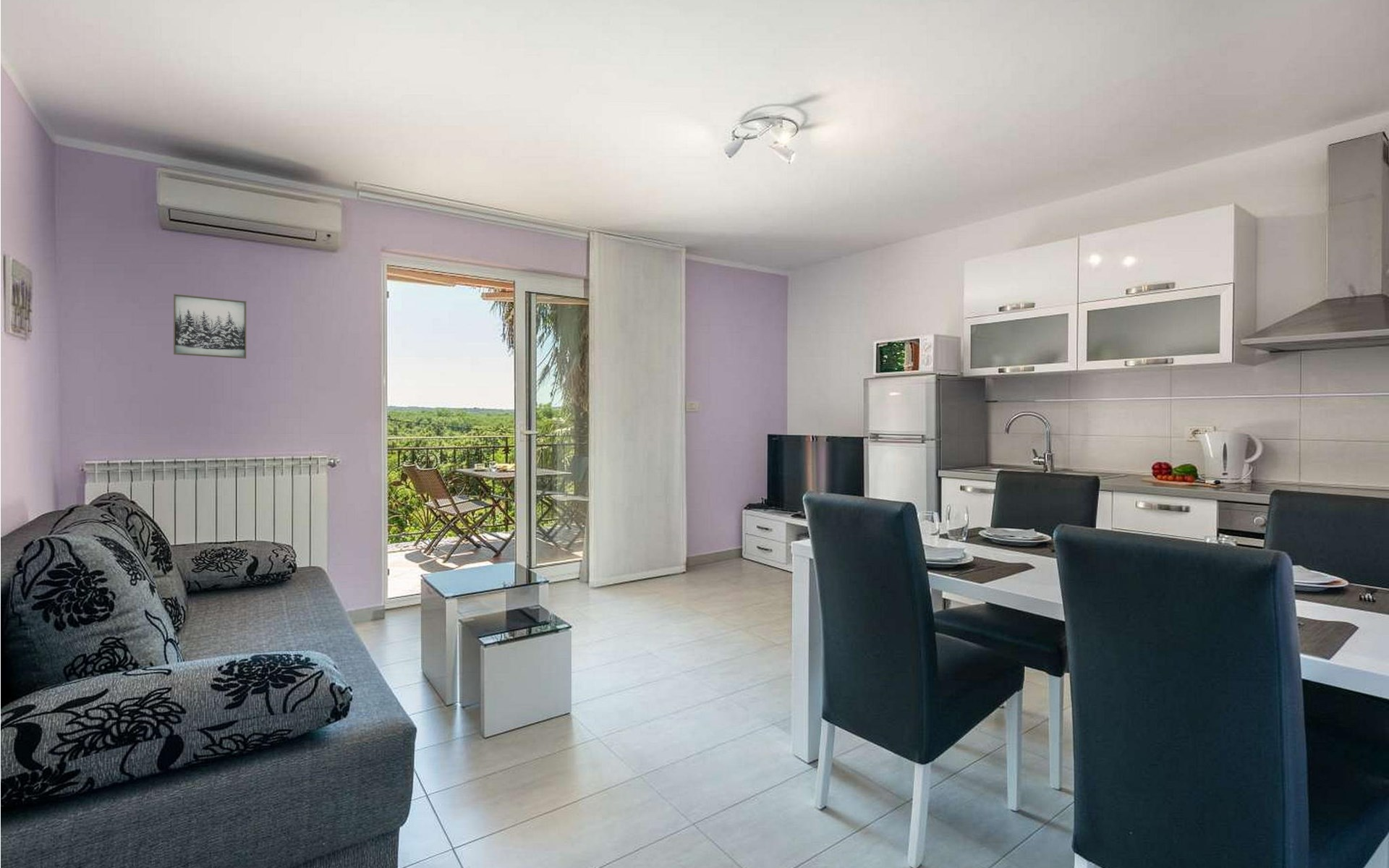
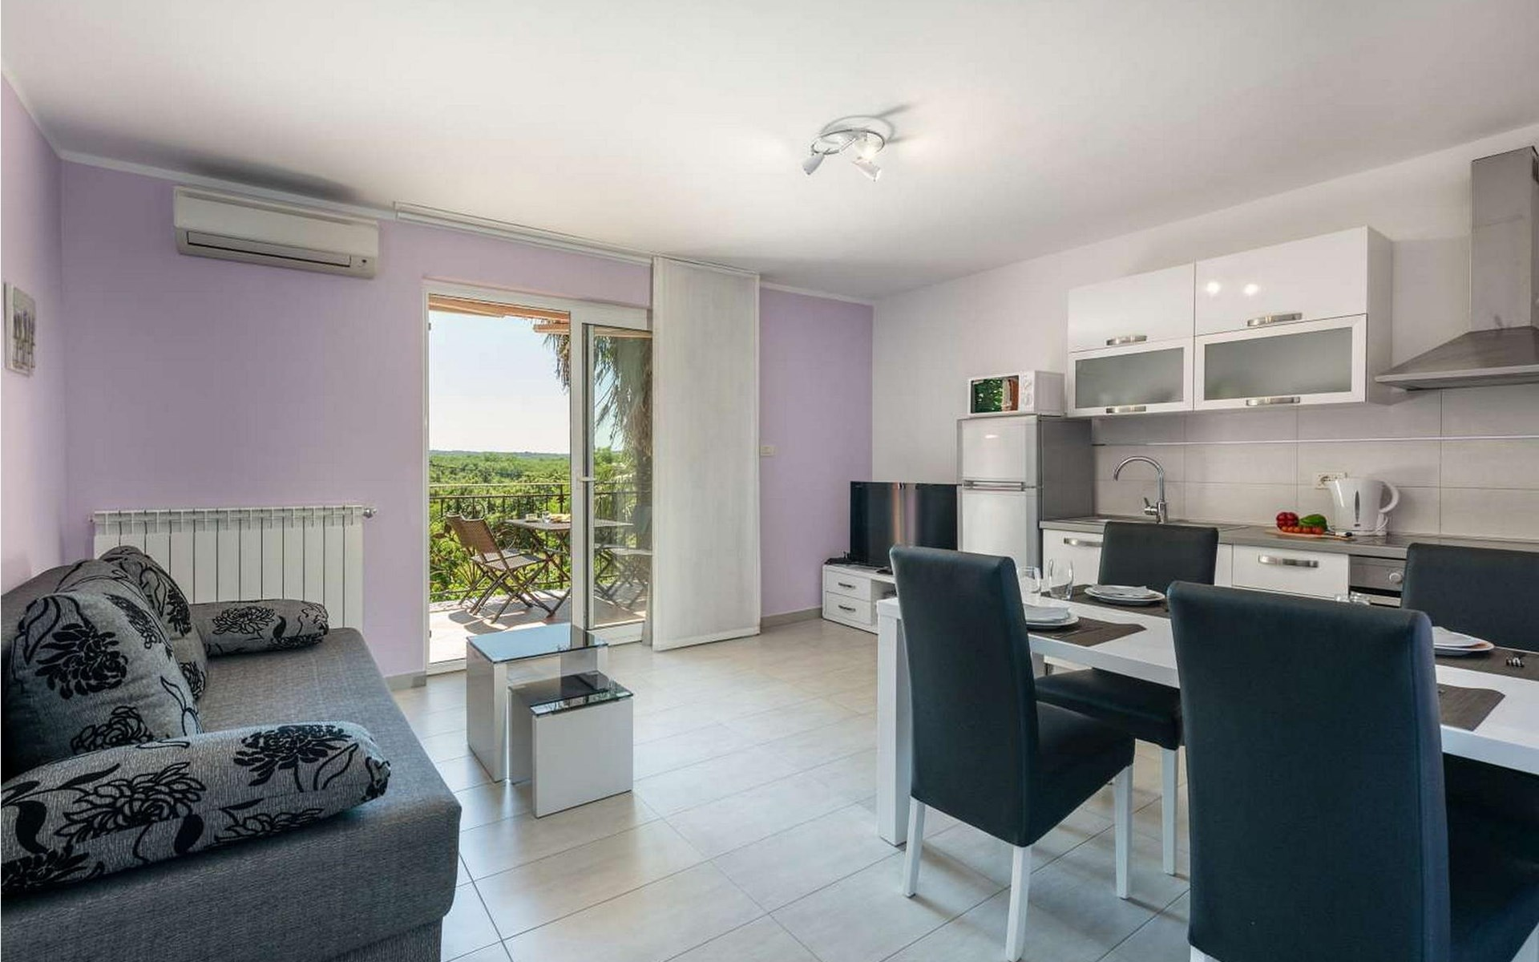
- wall art [173,294,247,359]
